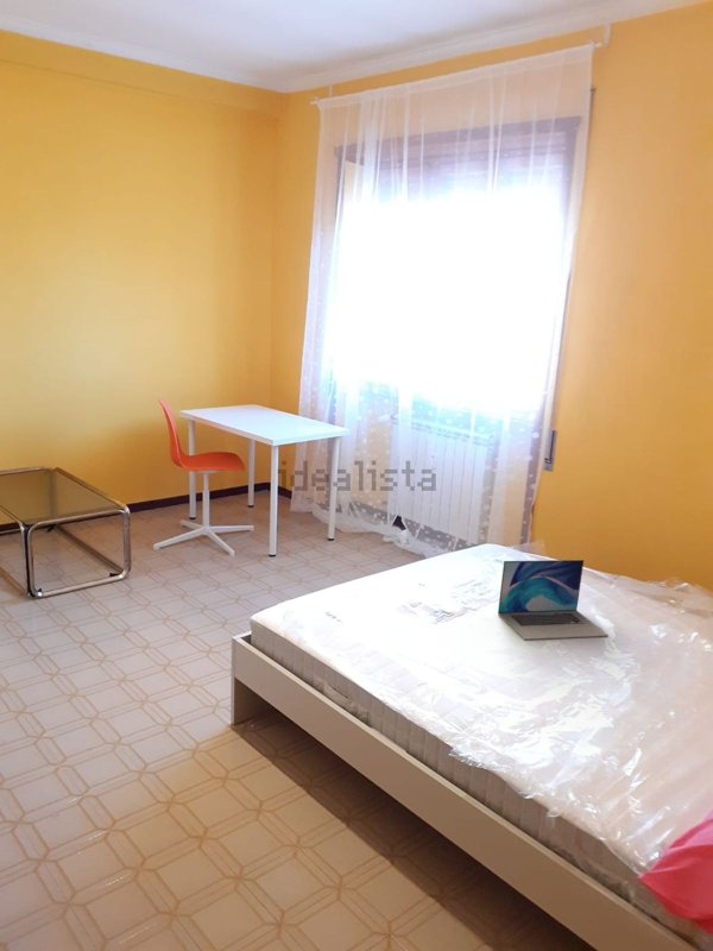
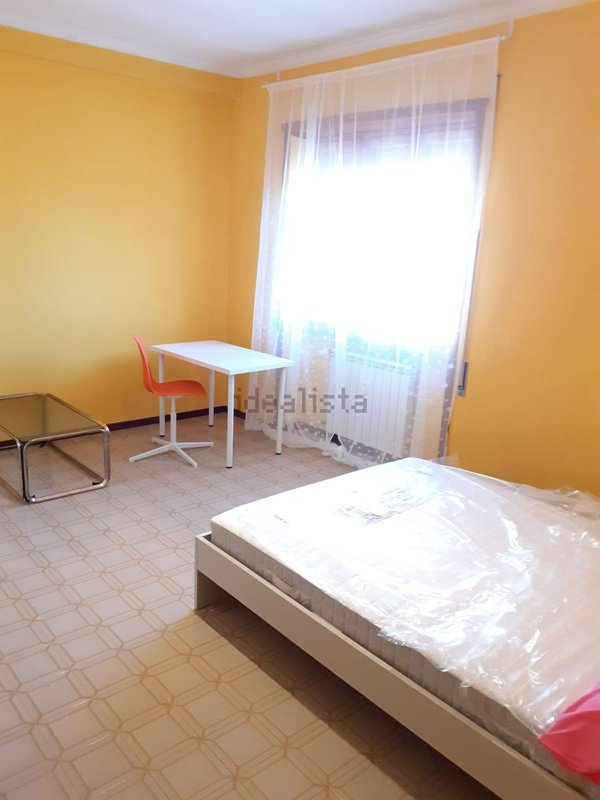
- laptop [497,559,610,641]
